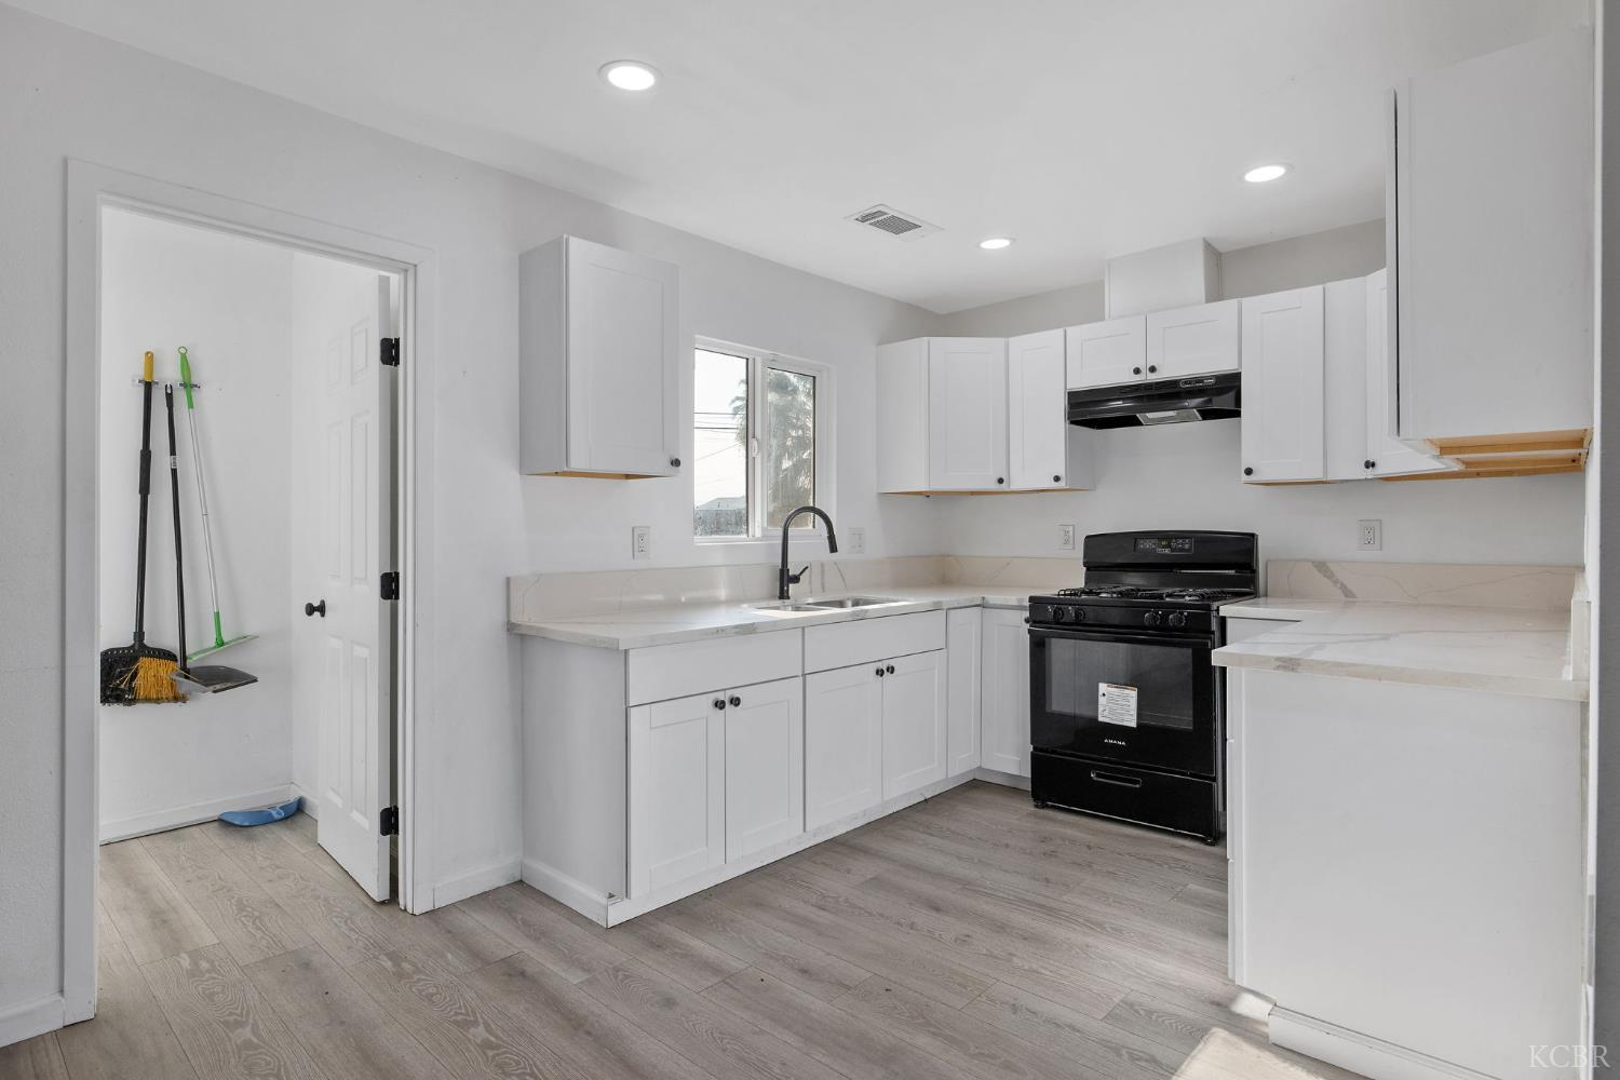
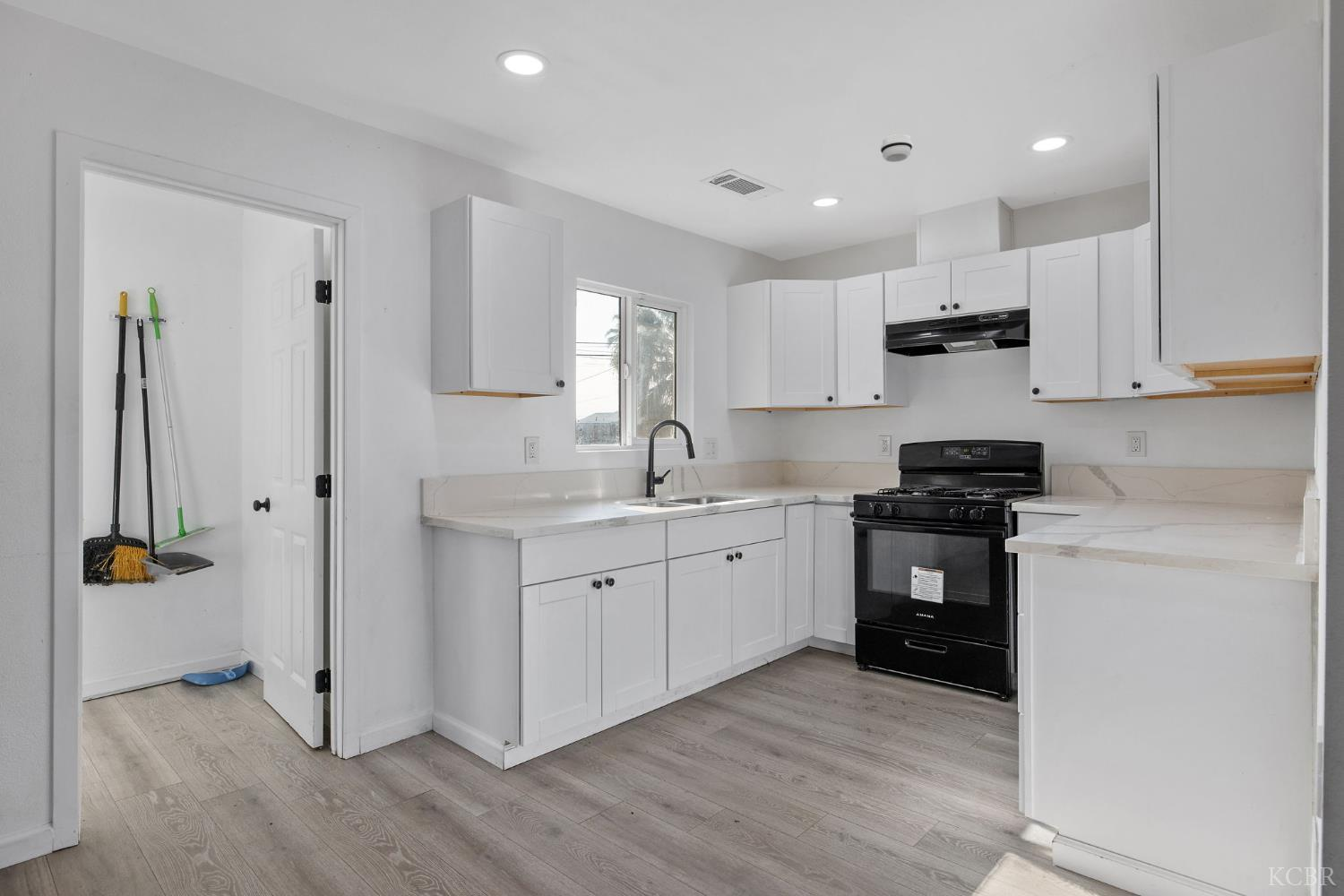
+ smoke detector [880,134,913,163]
